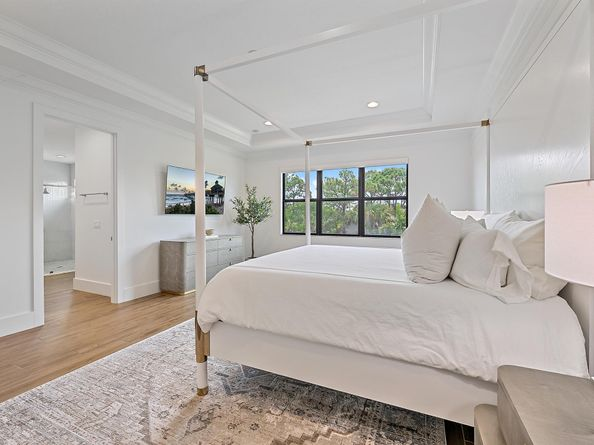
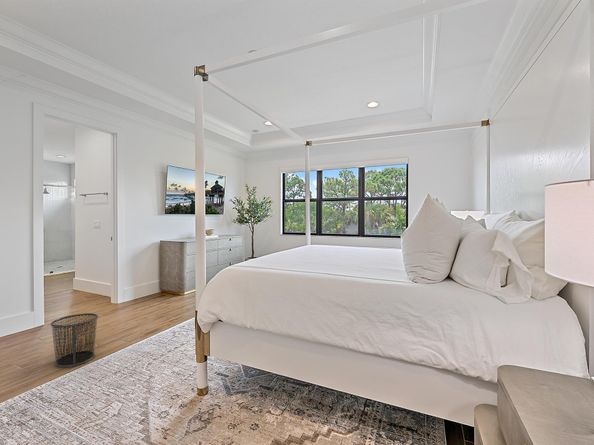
+ waste bin [49,312,99,368]
